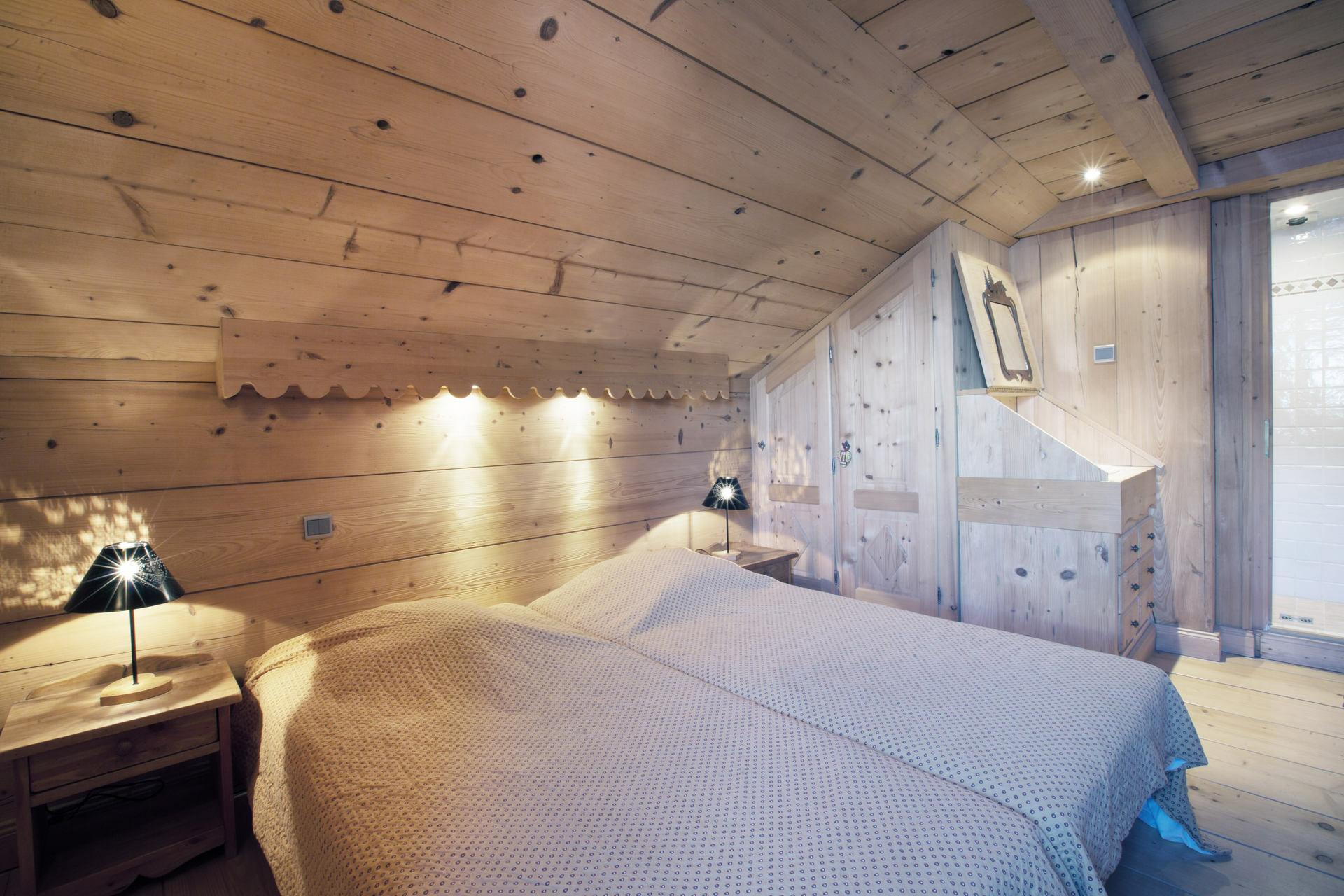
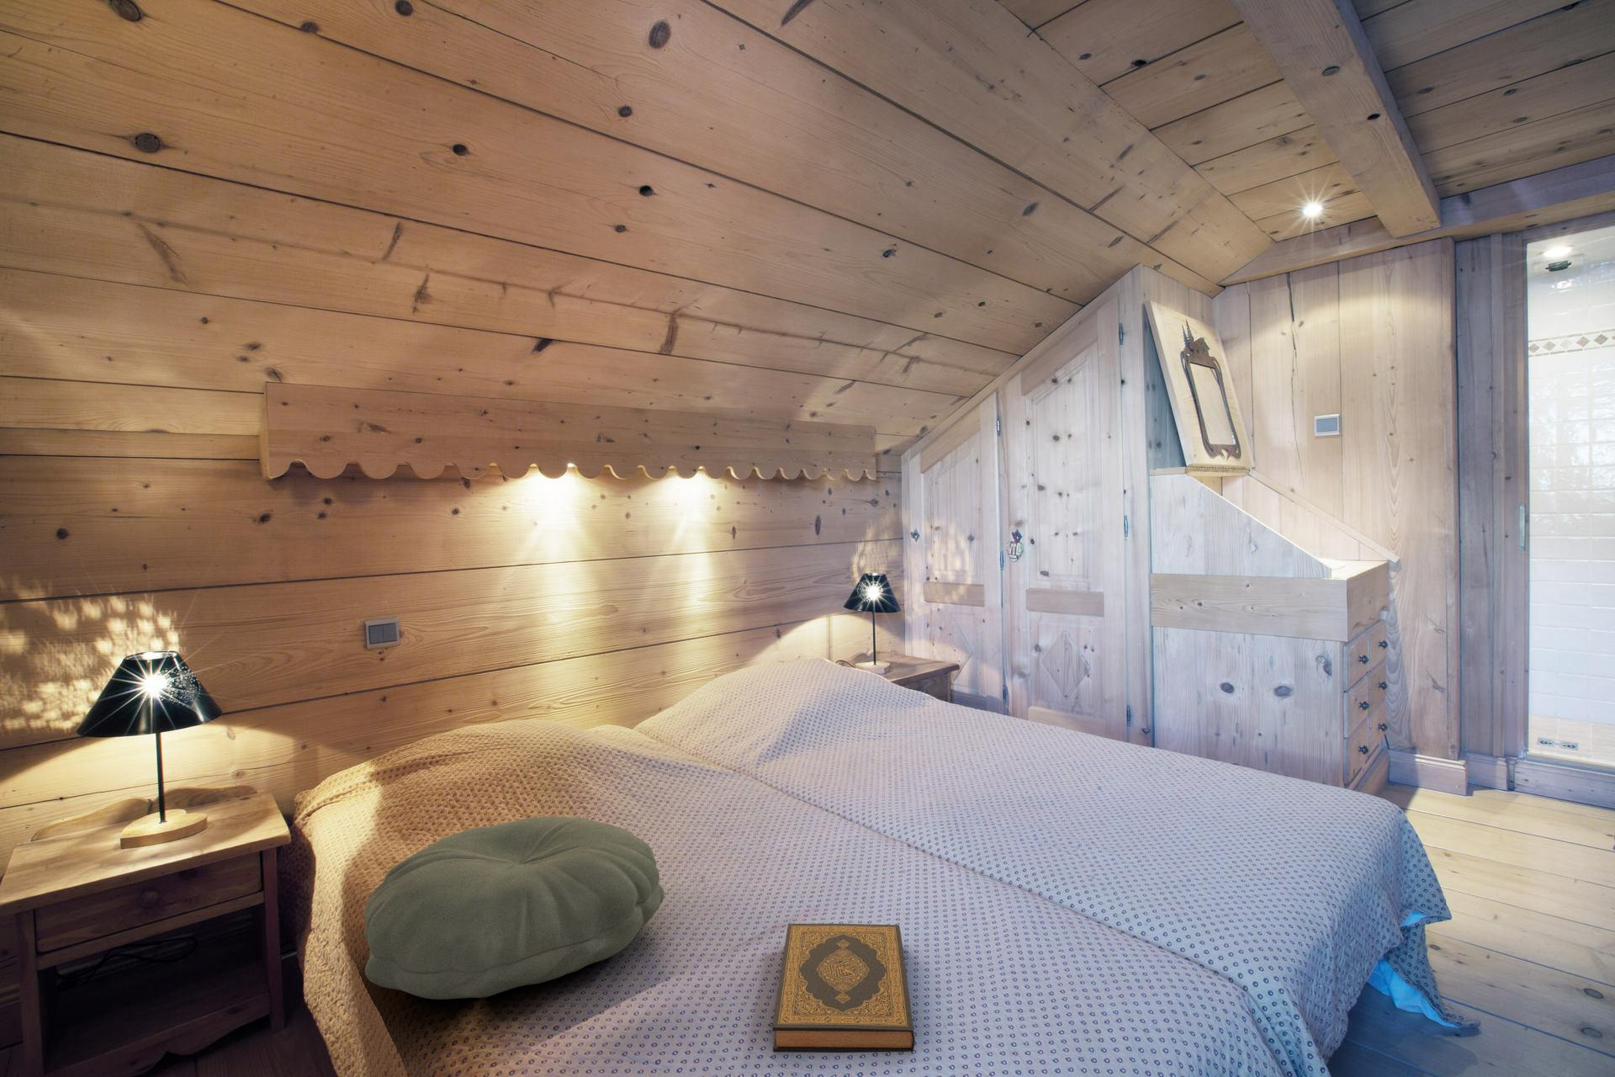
+ pillow [363,816,666,1000]
+ hardback book [771,923,916,1053]
